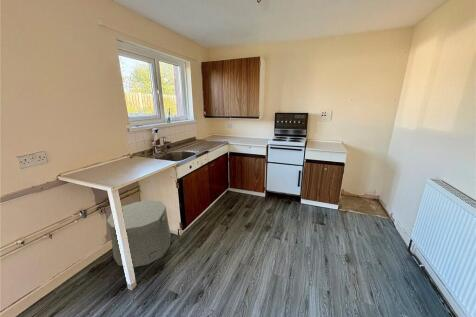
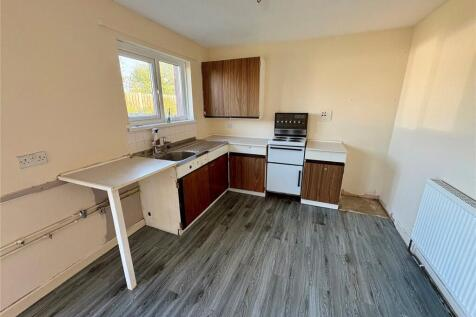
- trash can [106,199,172,268]
